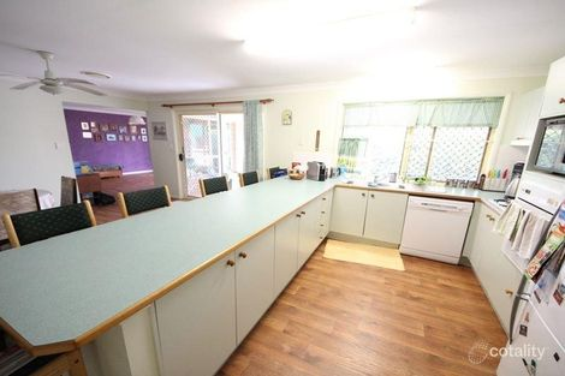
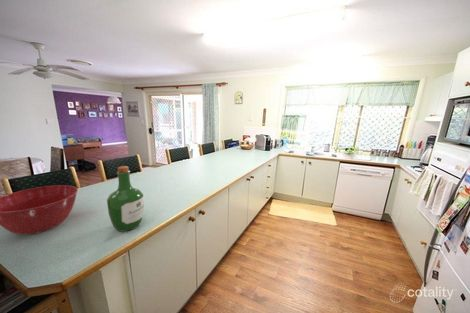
+ mixing bowl [0,184,79,236]
+ wine bottle [106,165,145,233]
